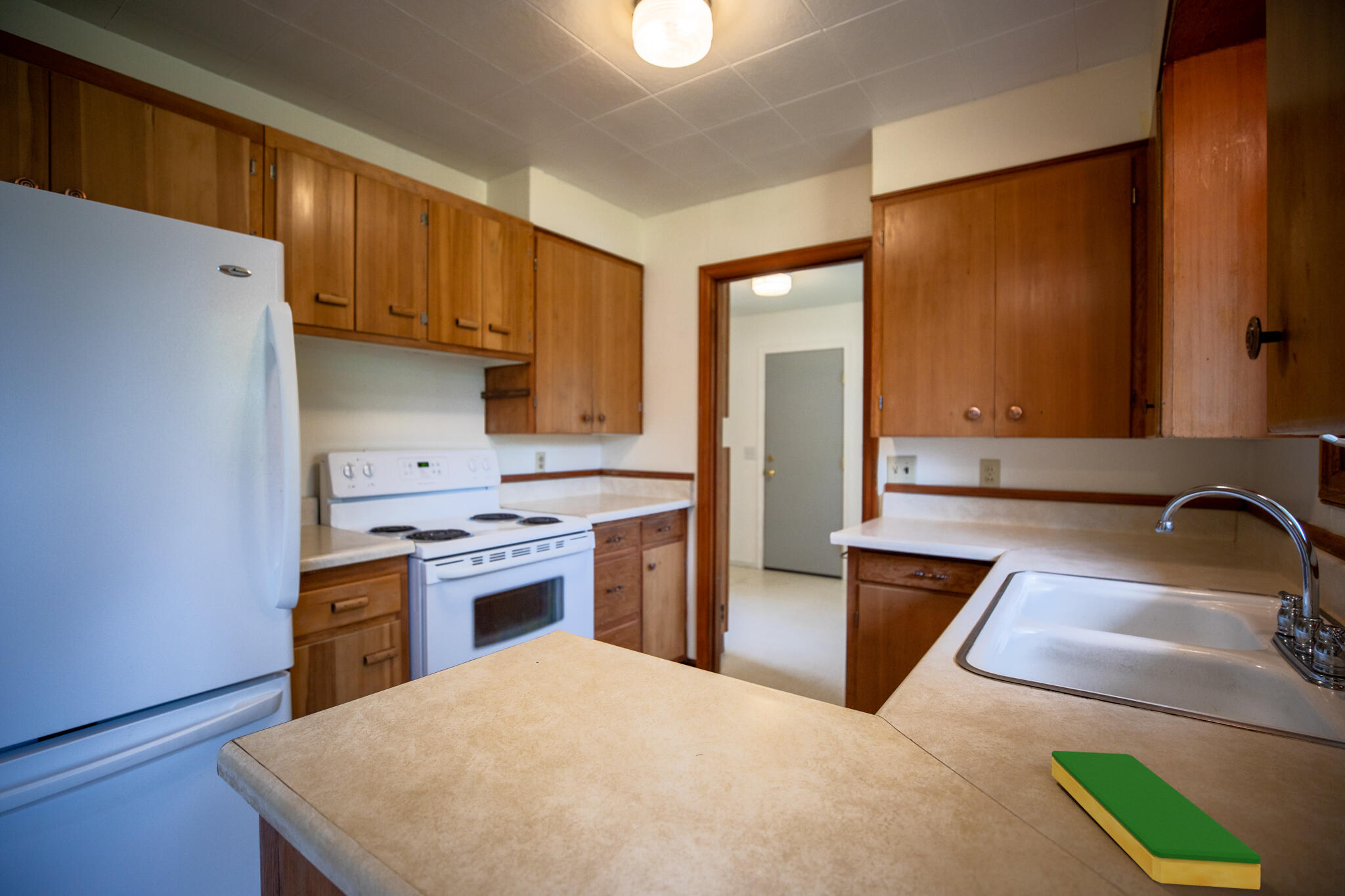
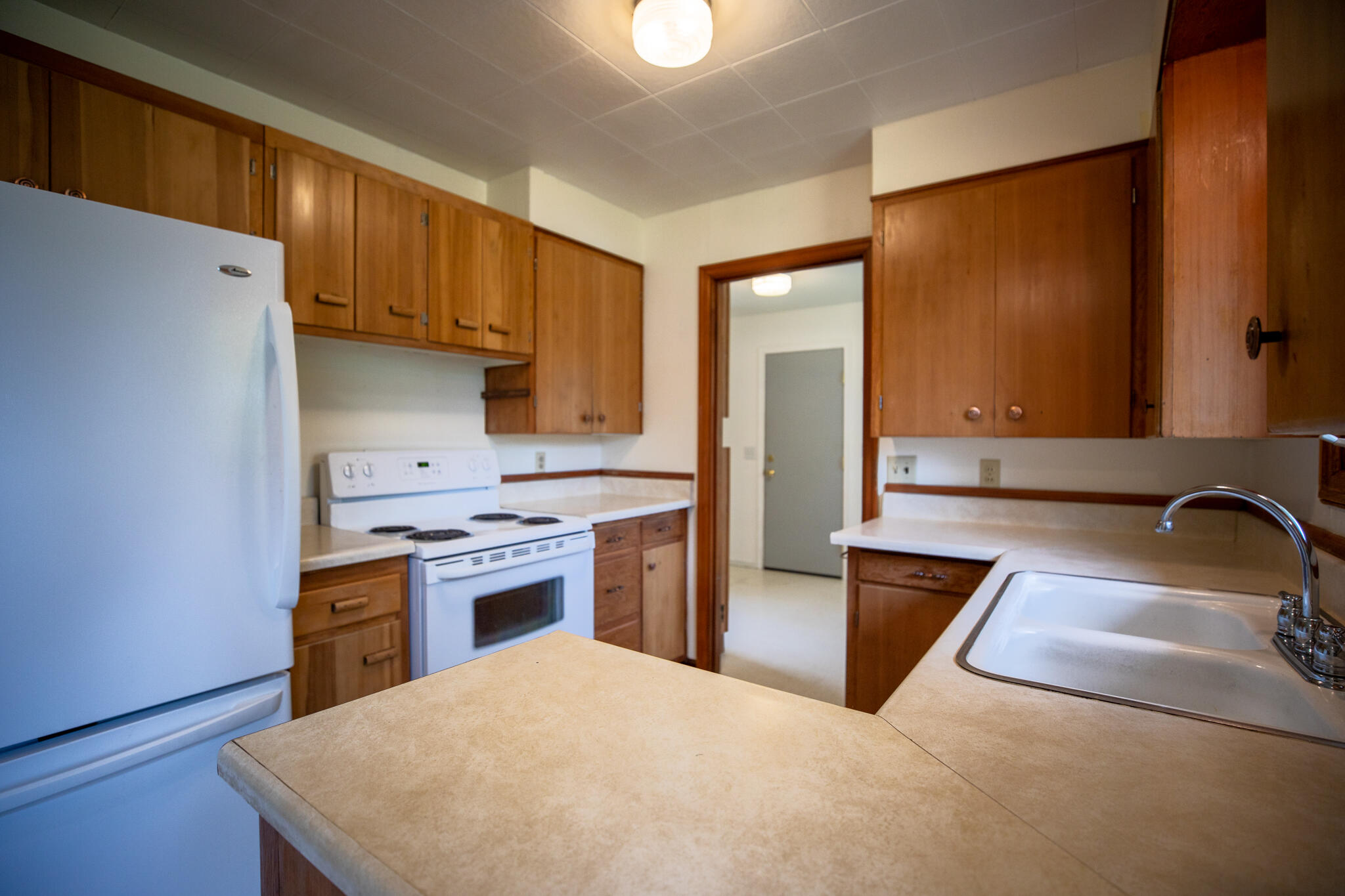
- dish sponge [1051,750,1262,890]
